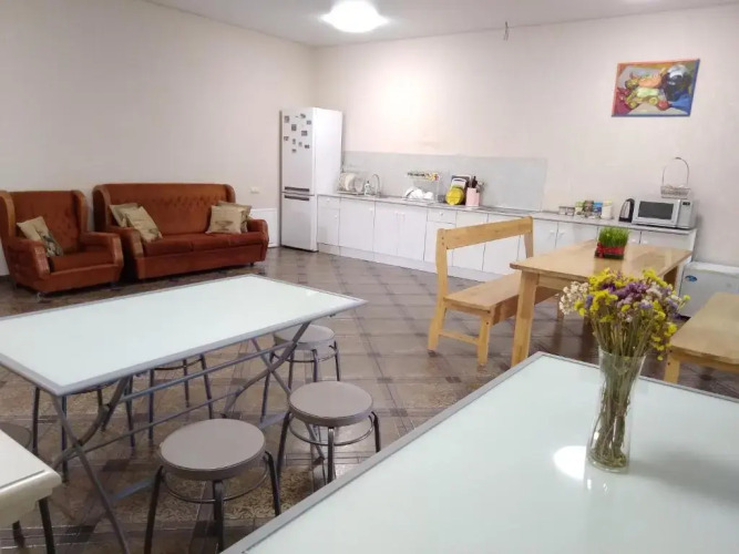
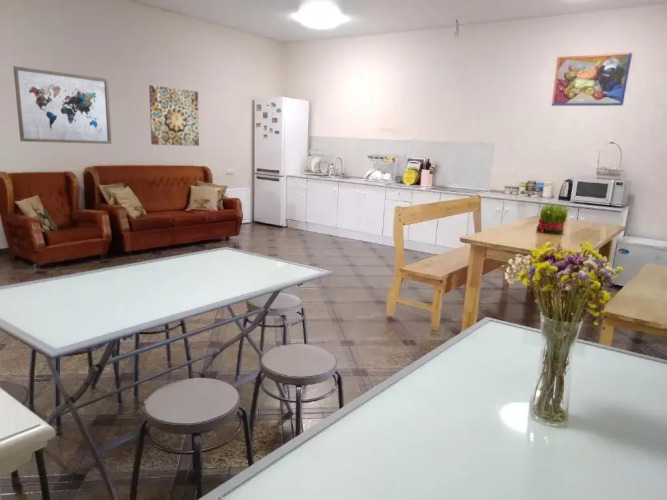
+ wall art [12,65,113,145]
+ wall art [148,84,200,147]
